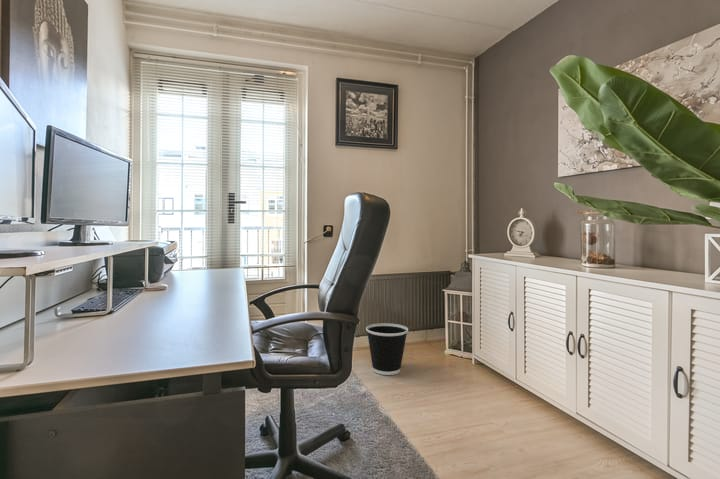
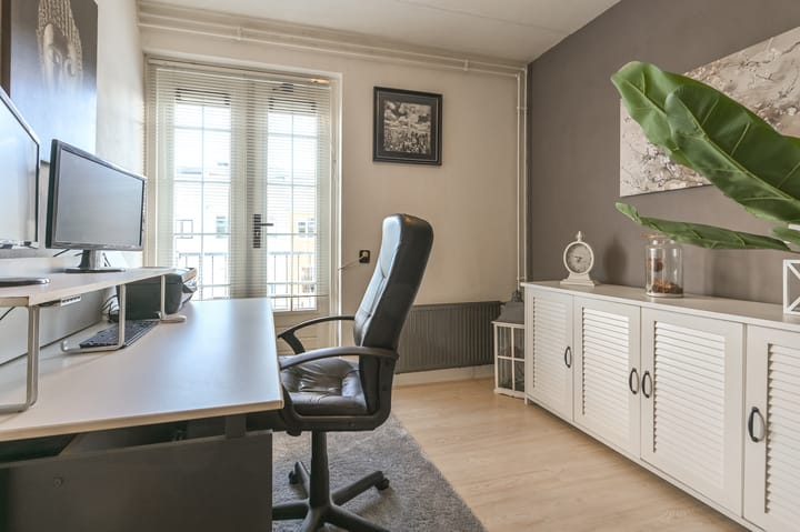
- wastebasket [365,322,409,376]
